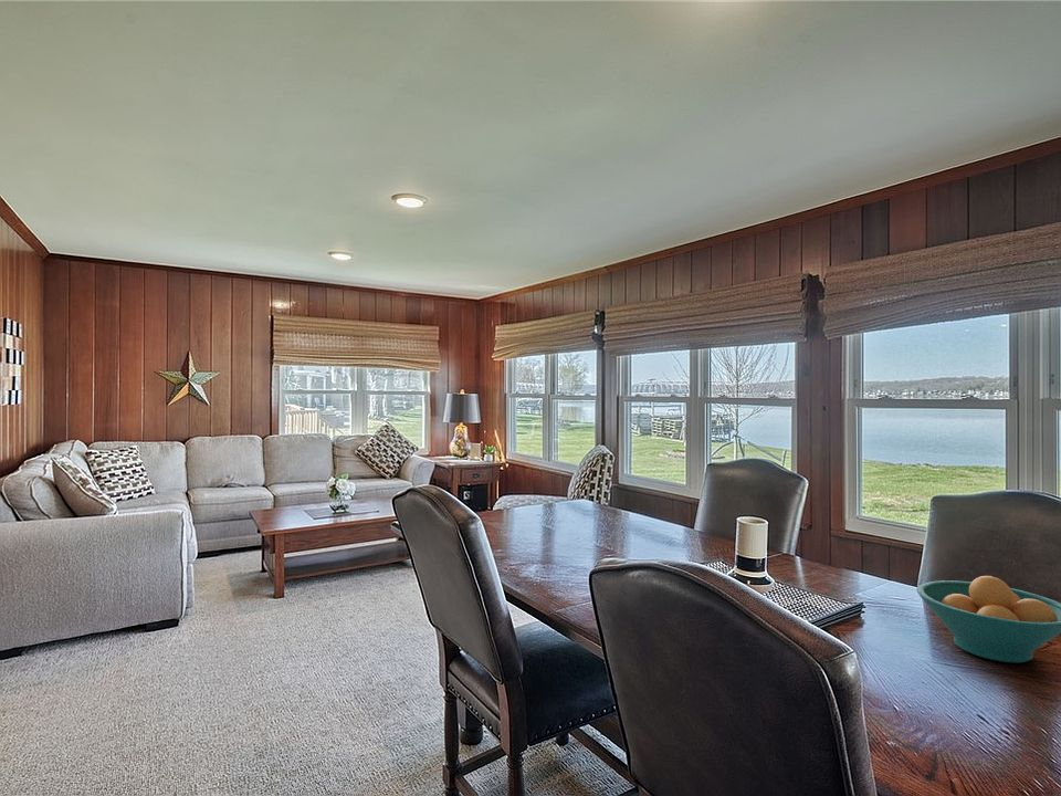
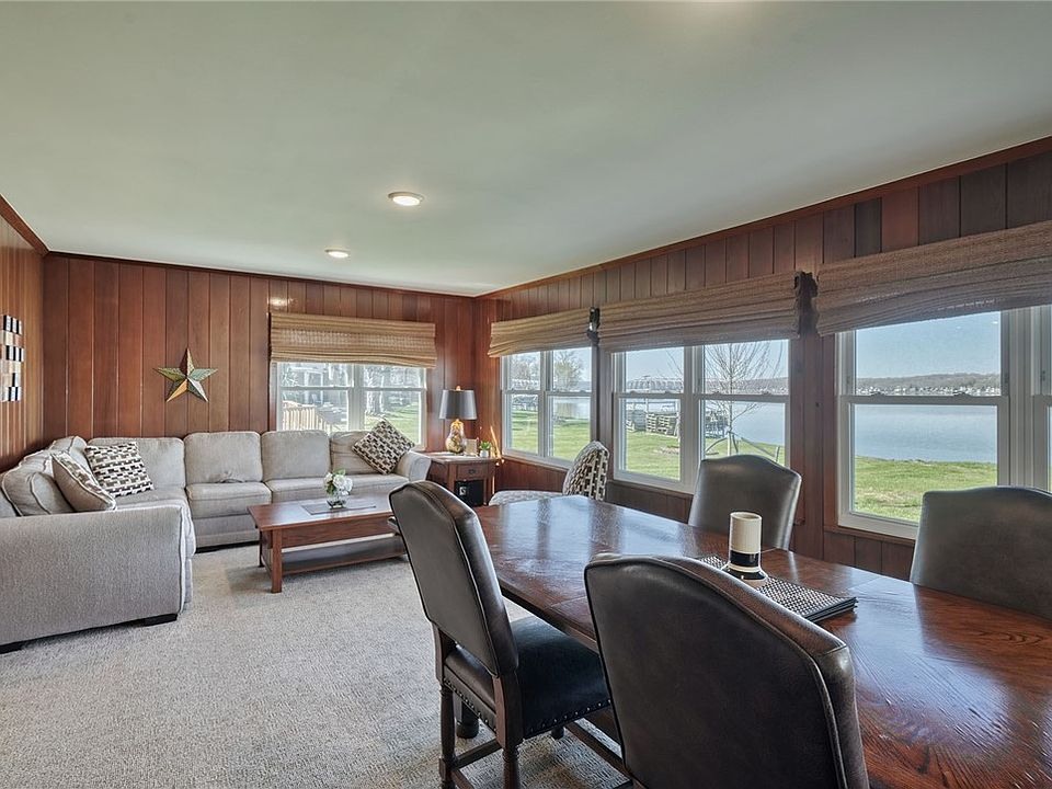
- fruit bowl [915,575,1061,663]
